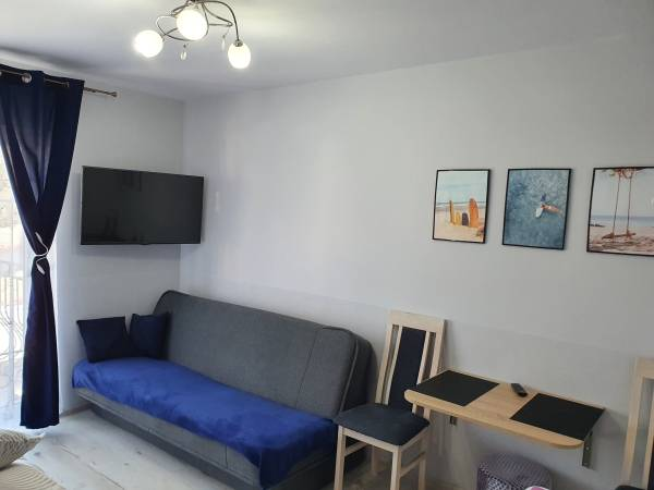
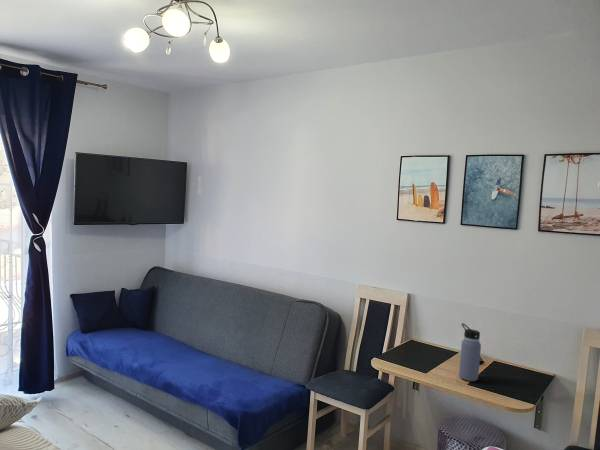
+ water bottle [458,322,482,382]
